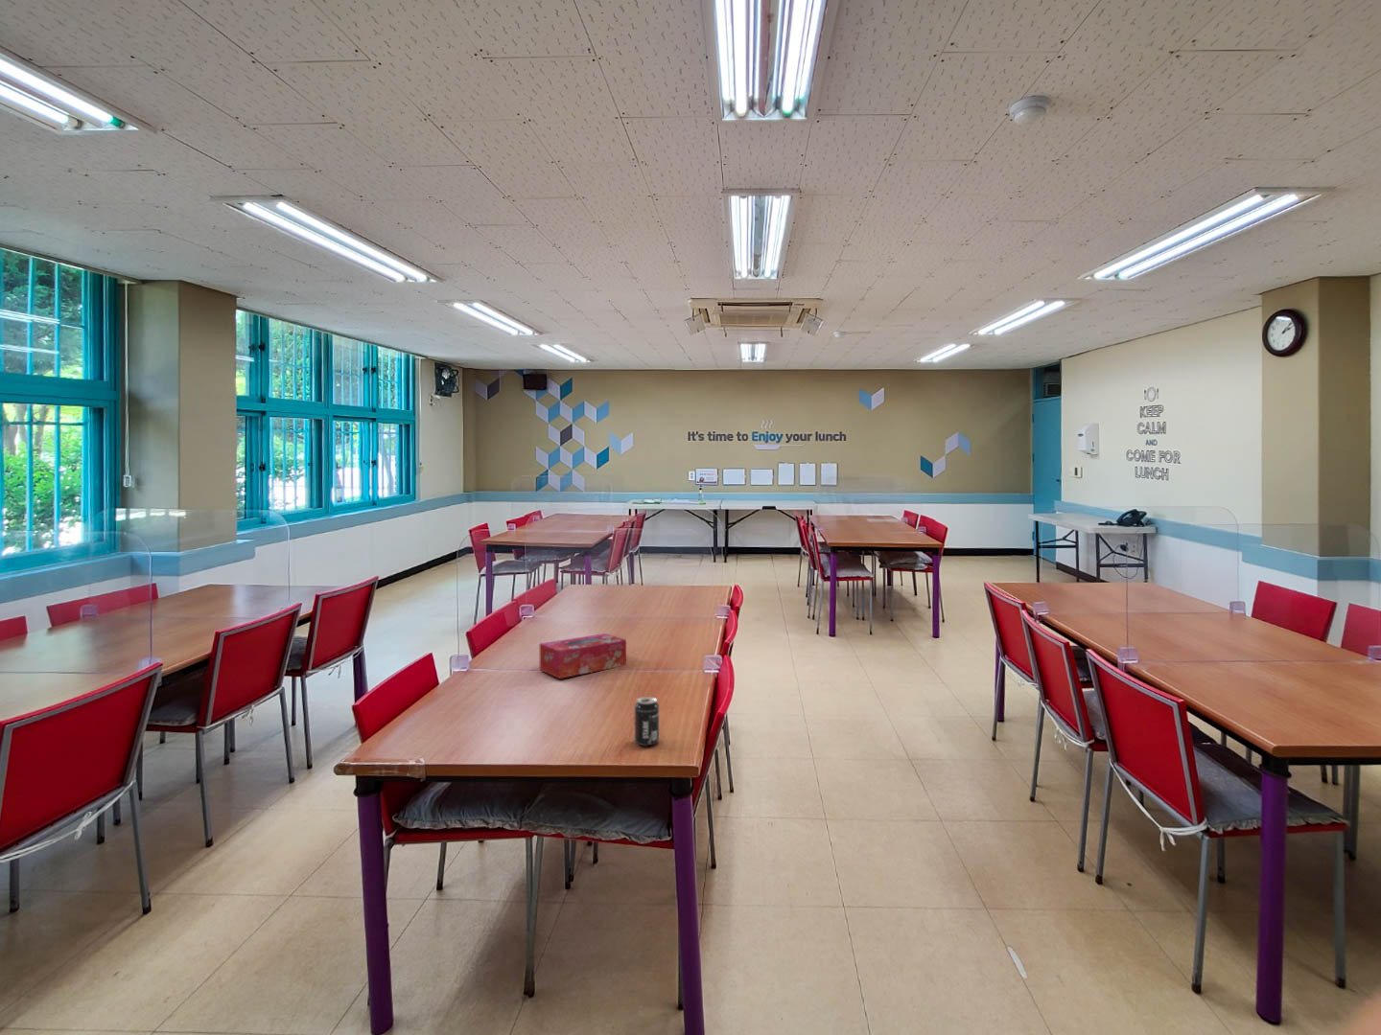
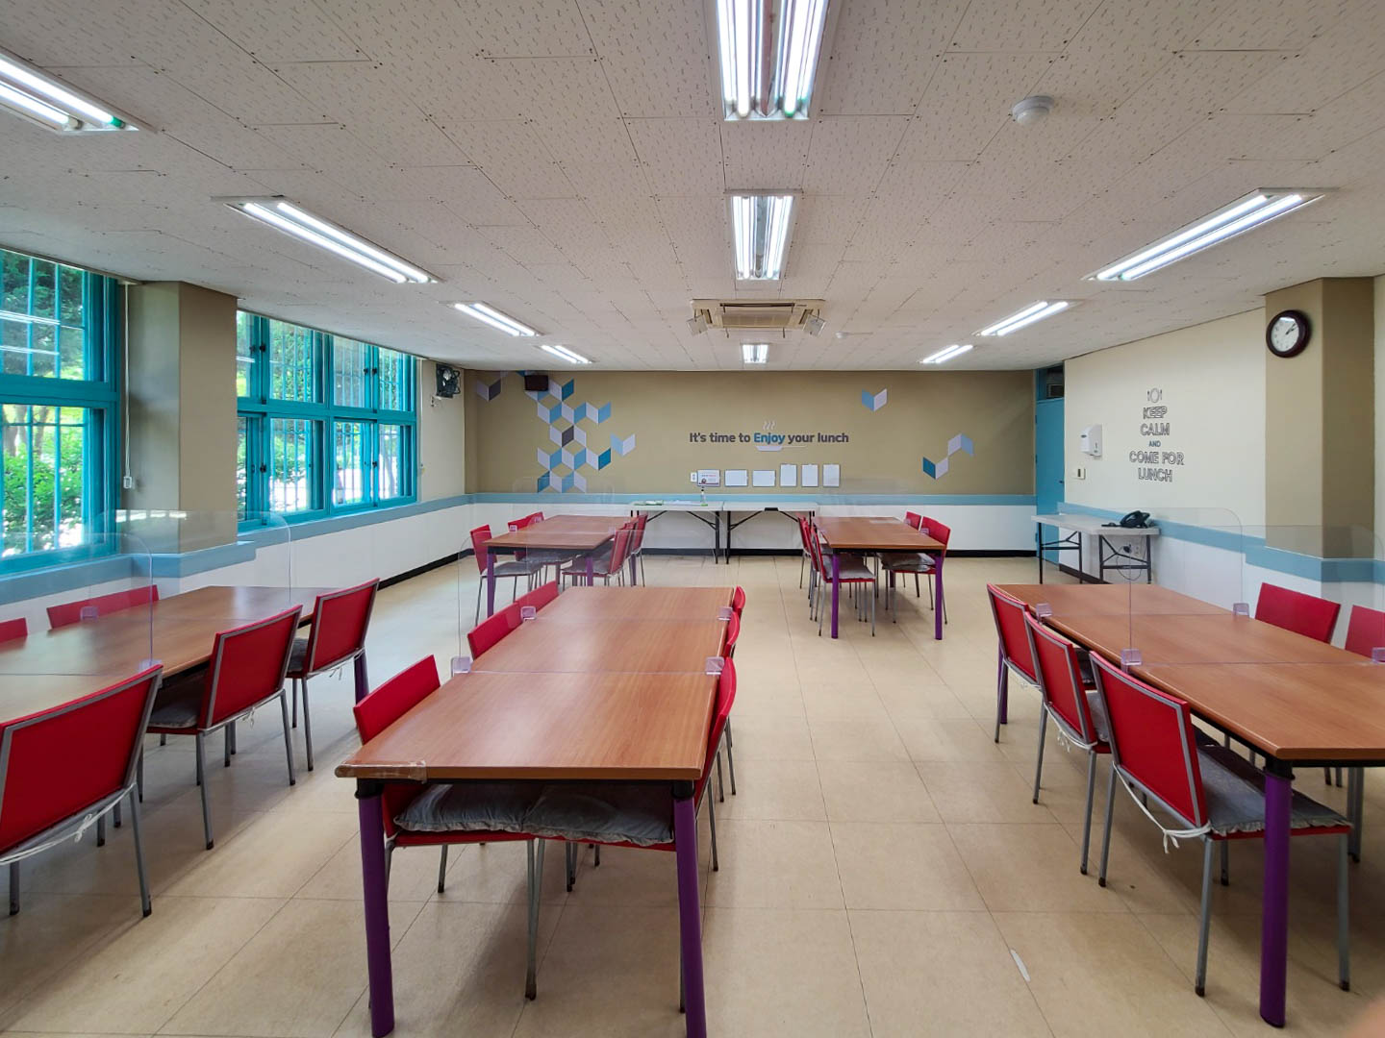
- tissue box [539,633,627,679]
- beverage can [634,696,660,747]
